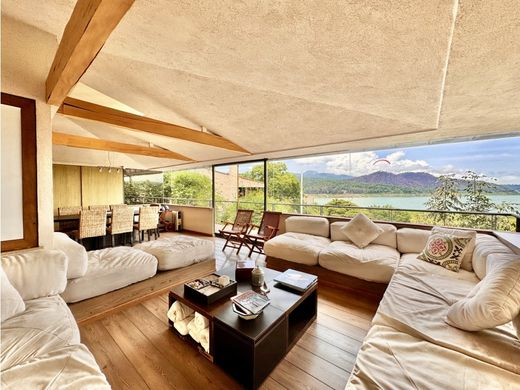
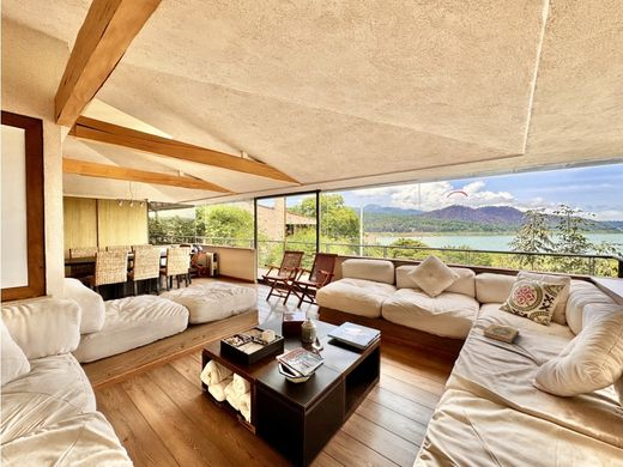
+ hardback book [482,323,520,345]
